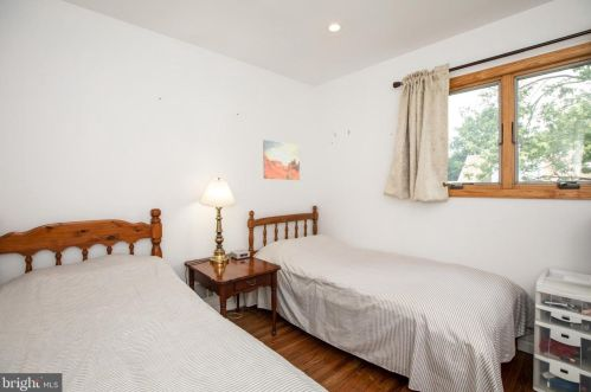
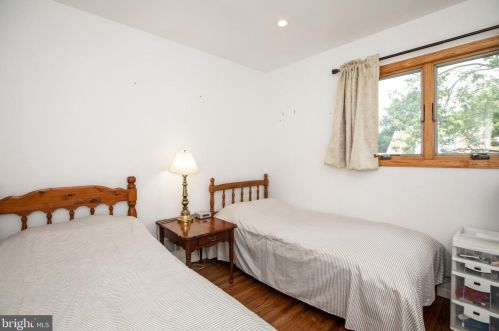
- wall art [262,139,301,181]
